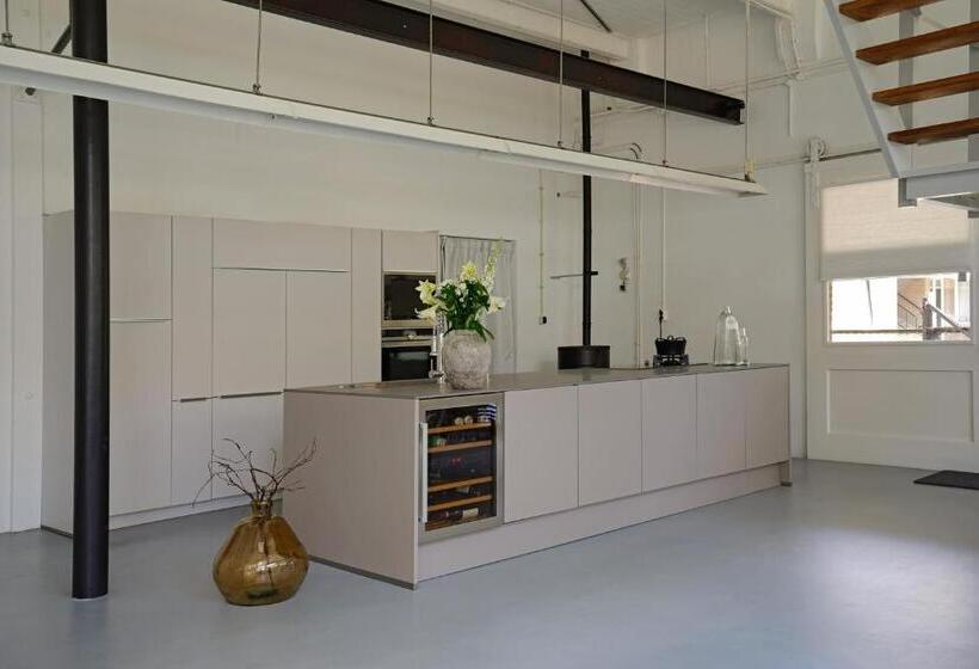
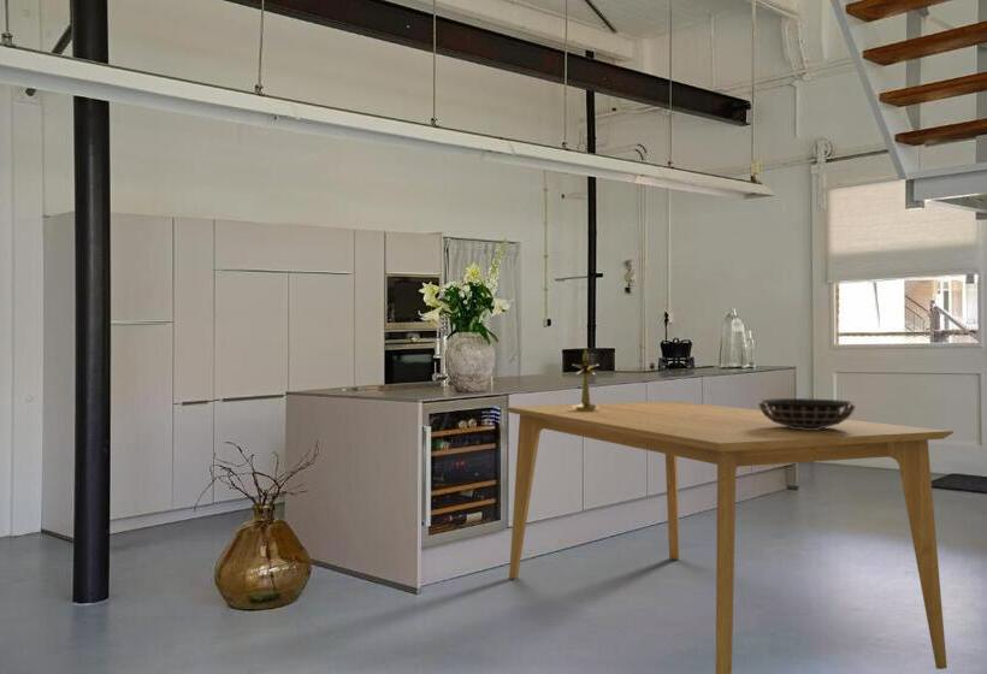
+ decorative bowl [757,397,856,430]
+ candlestick [572,347,599,412]
+ dining table [503,400,955,674]
